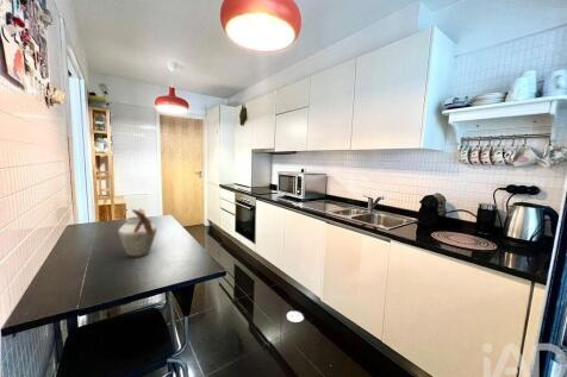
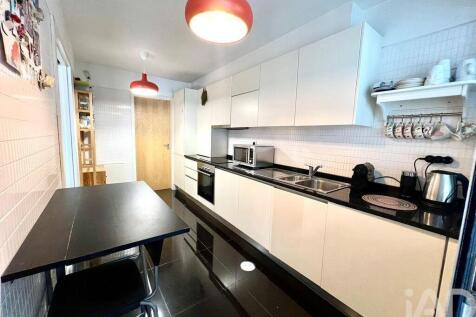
- vase [117,207,157,258]
